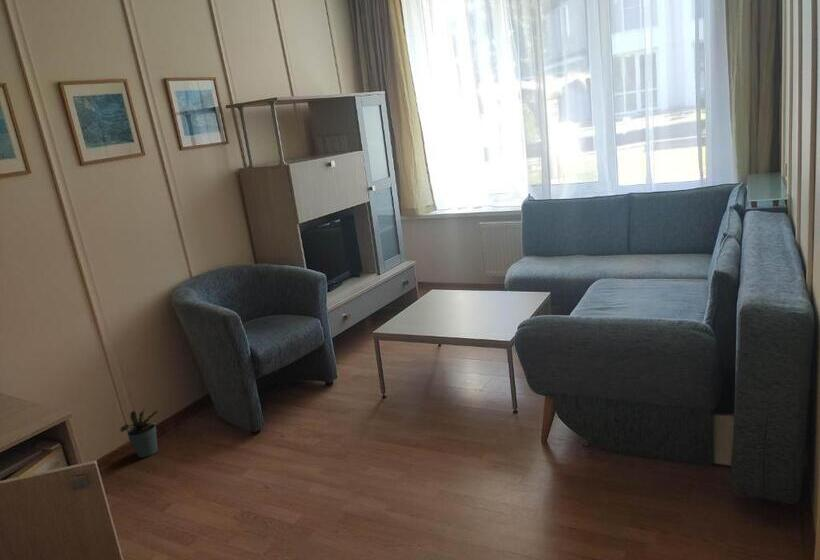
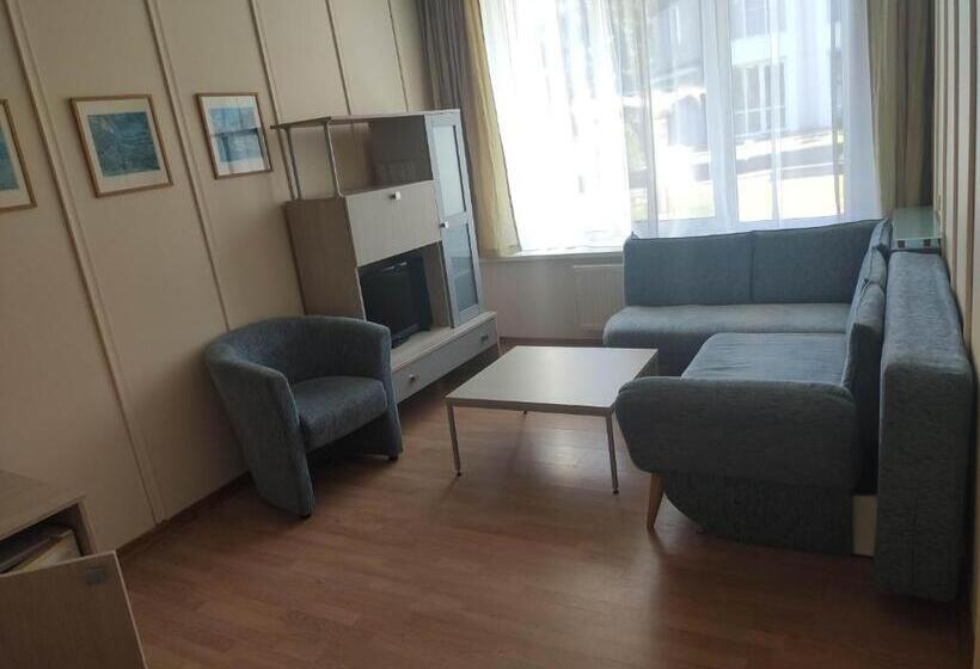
- potted plant [120,404,160,459]
